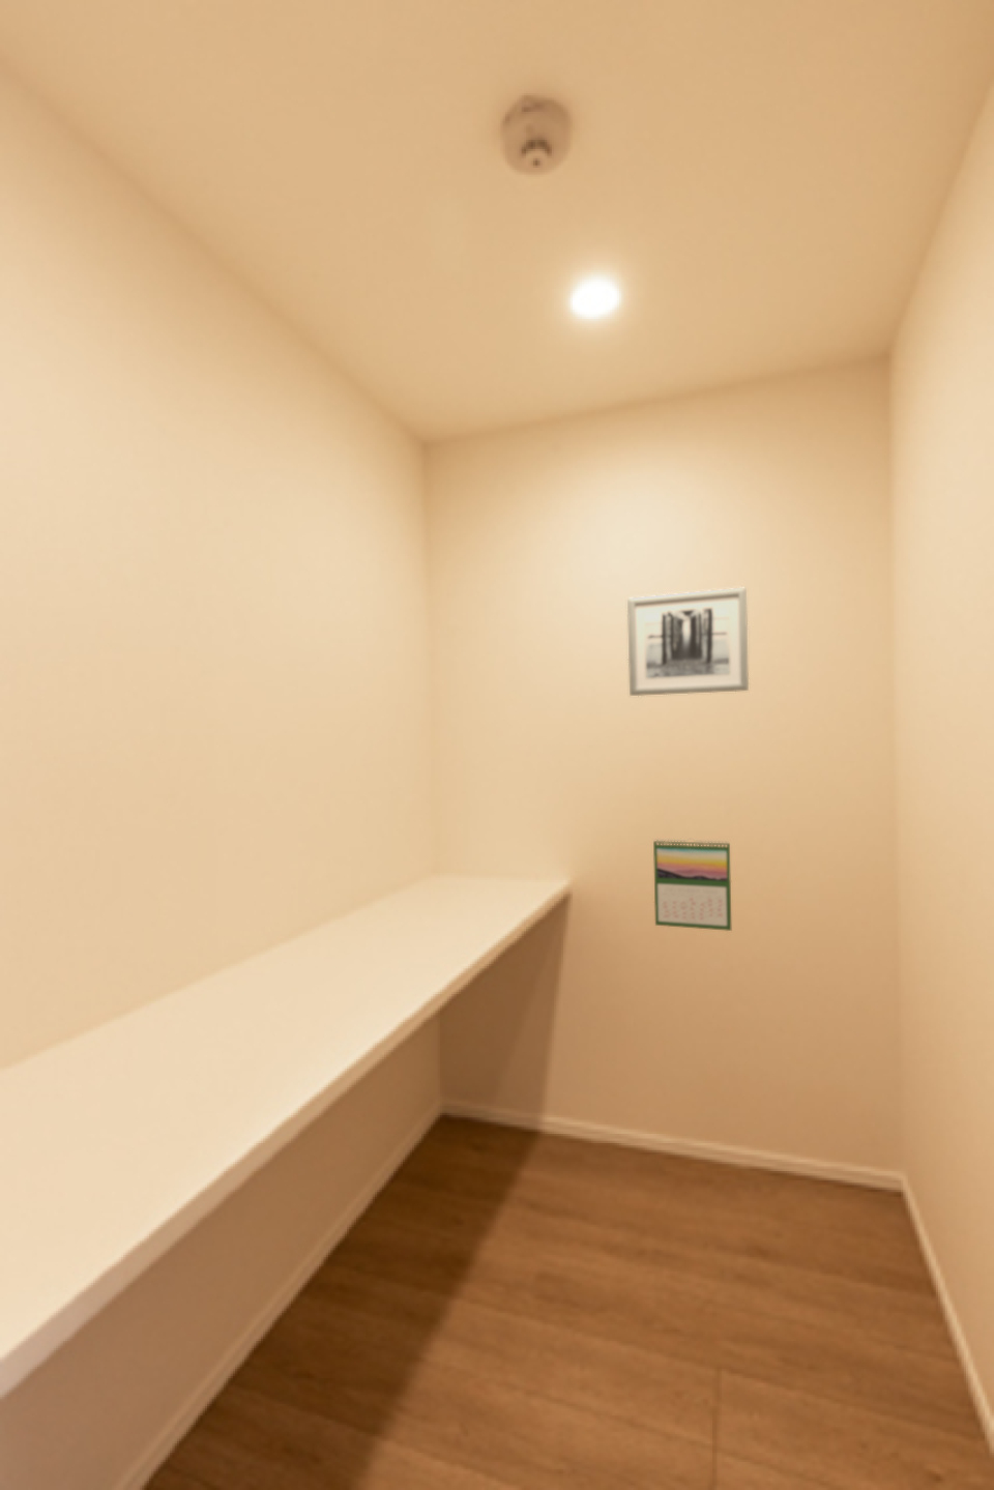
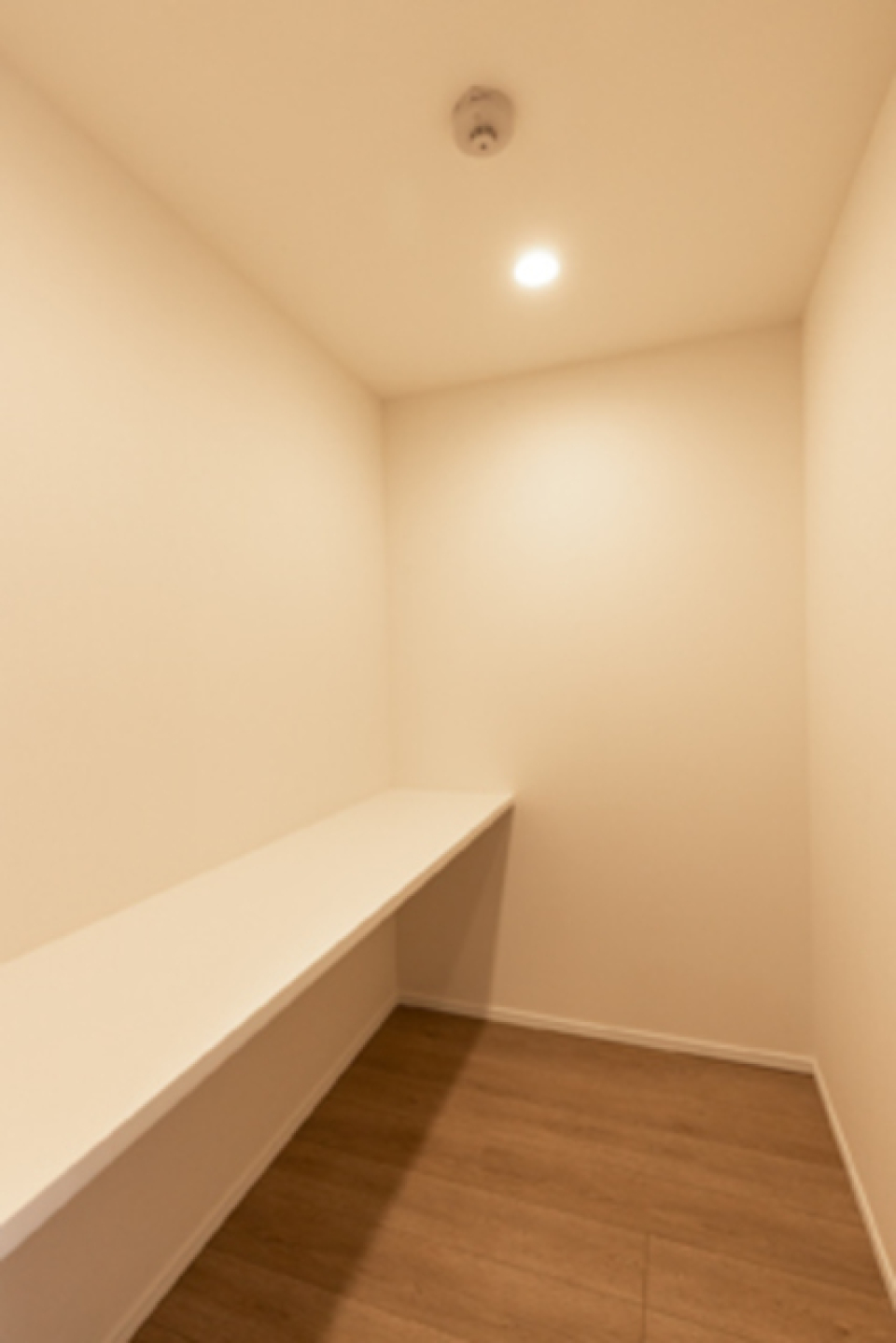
- calendar [652,837,732,932]
- wall art [627,586,750,697]
